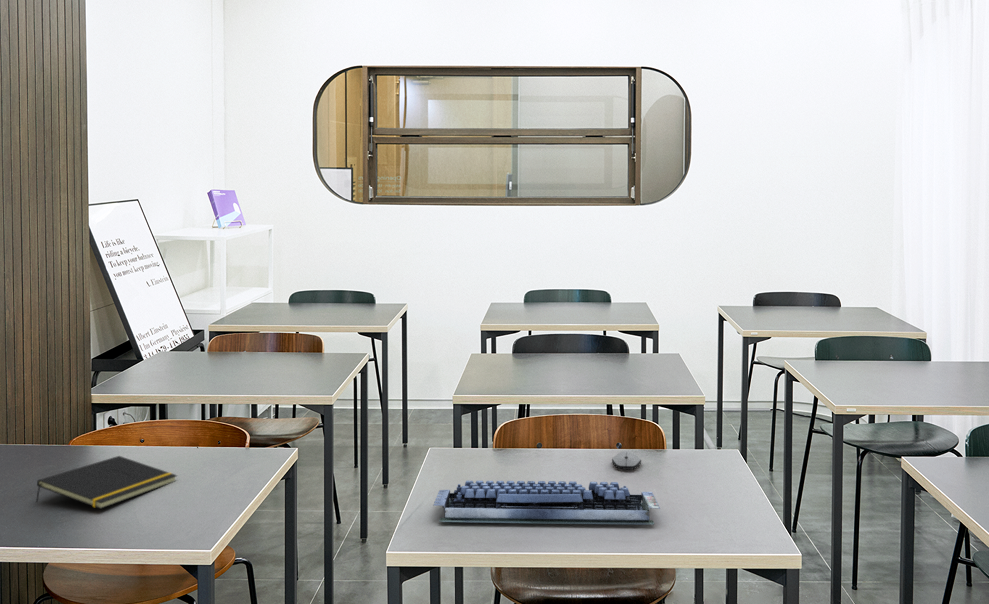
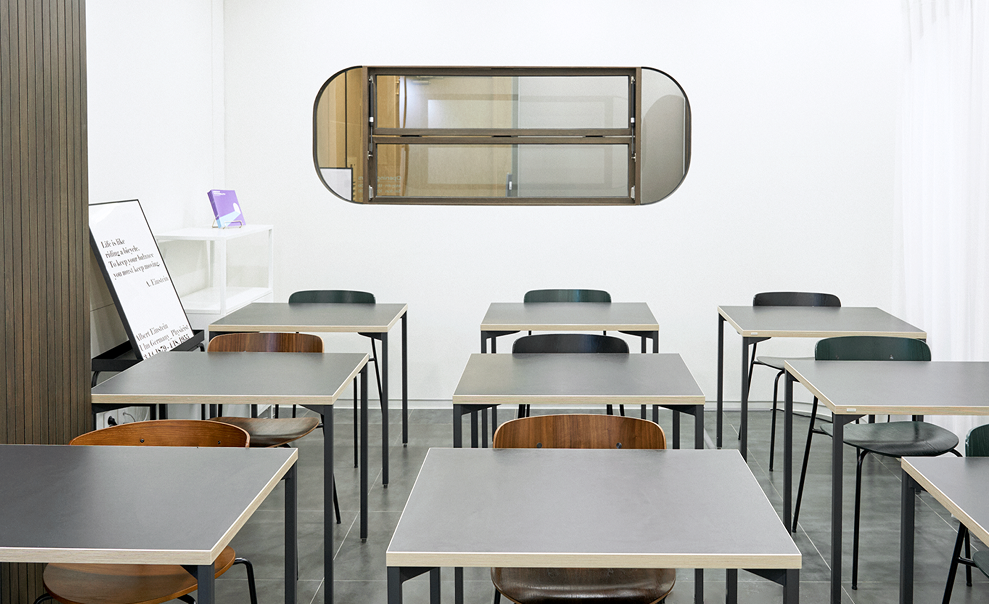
- computer keyboard [432,480,661,526]
- computer mouse [611,450,642,471]
- notepad [35,455,178,510]
